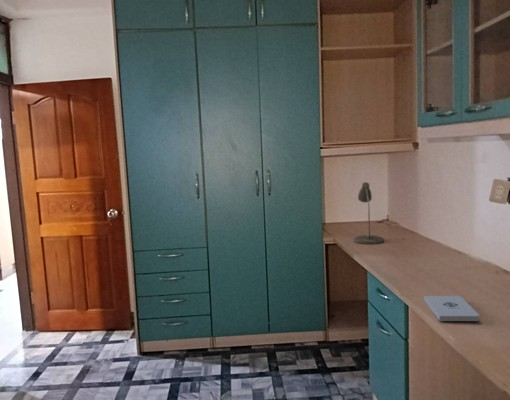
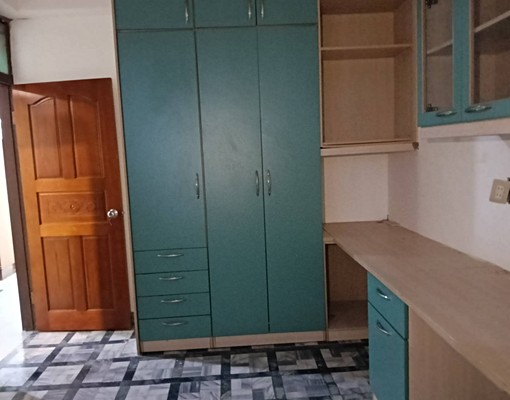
- notepad [423,295,480,322]
- desk lamp [352,181,385,245]
